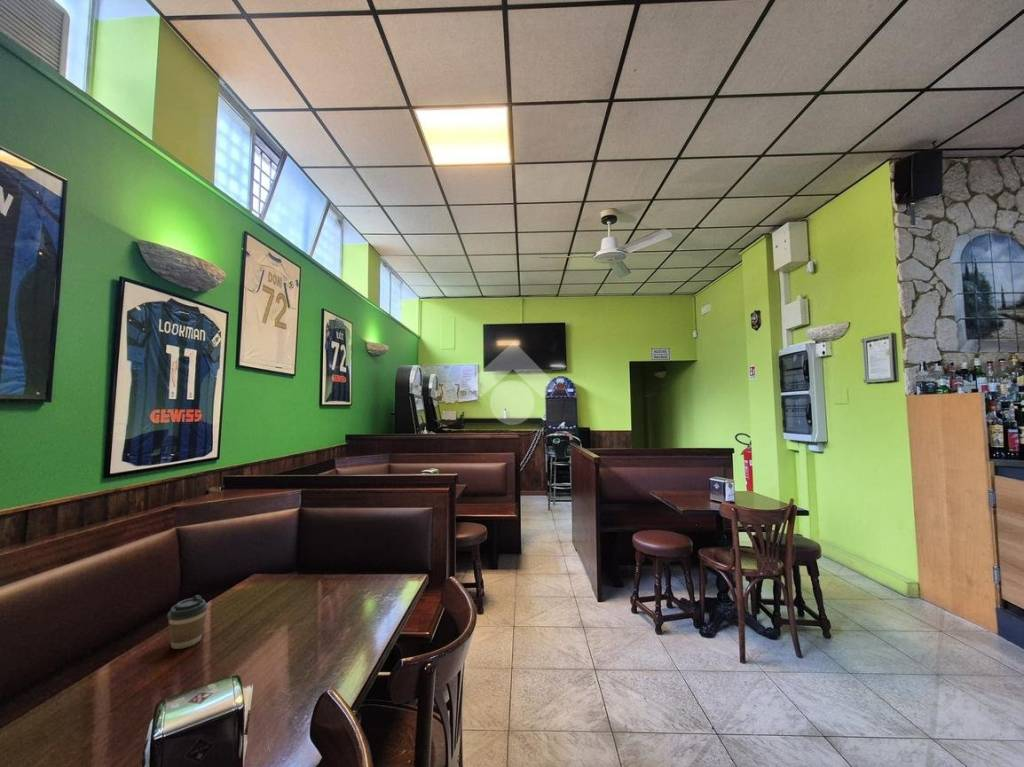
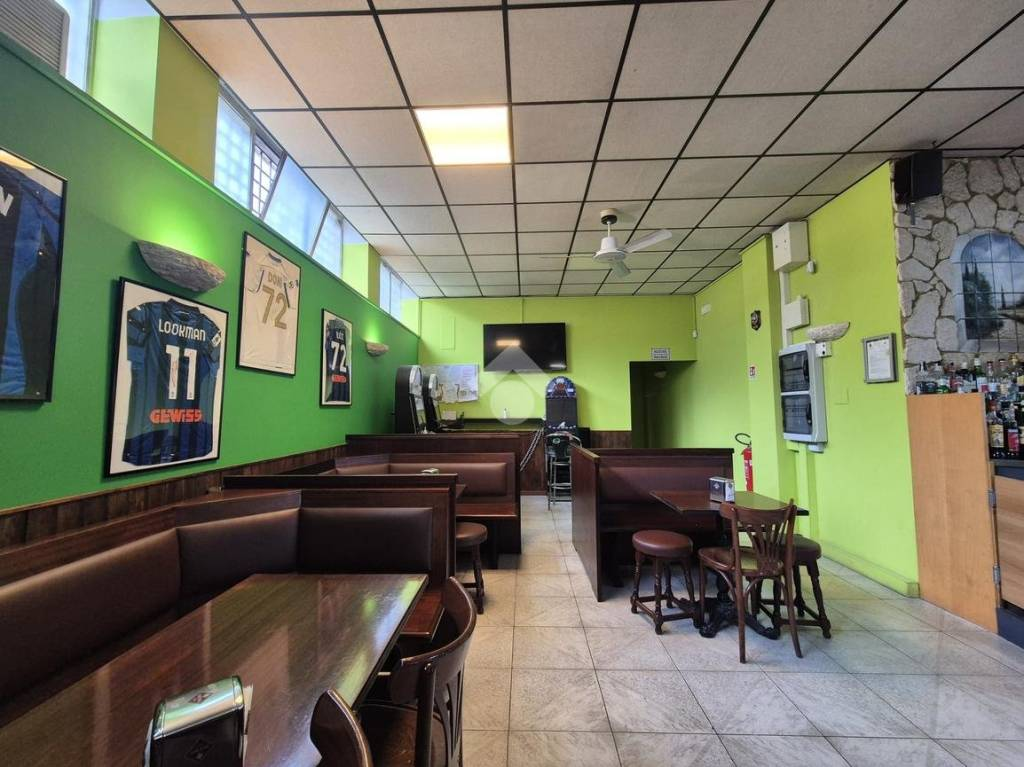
- coffee cup [167,594,209,650]
